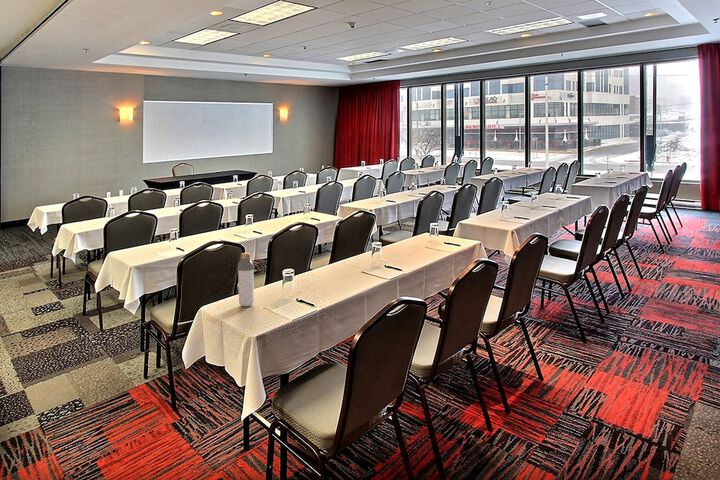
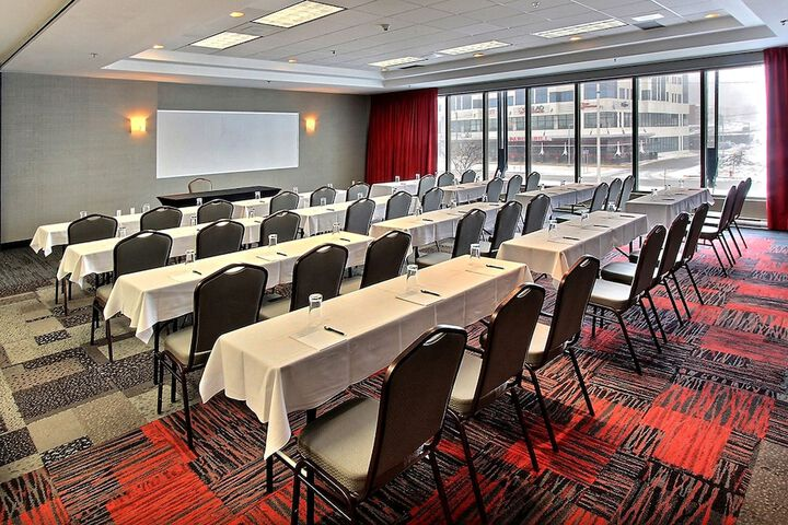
- bottle [237,252,255,307]
